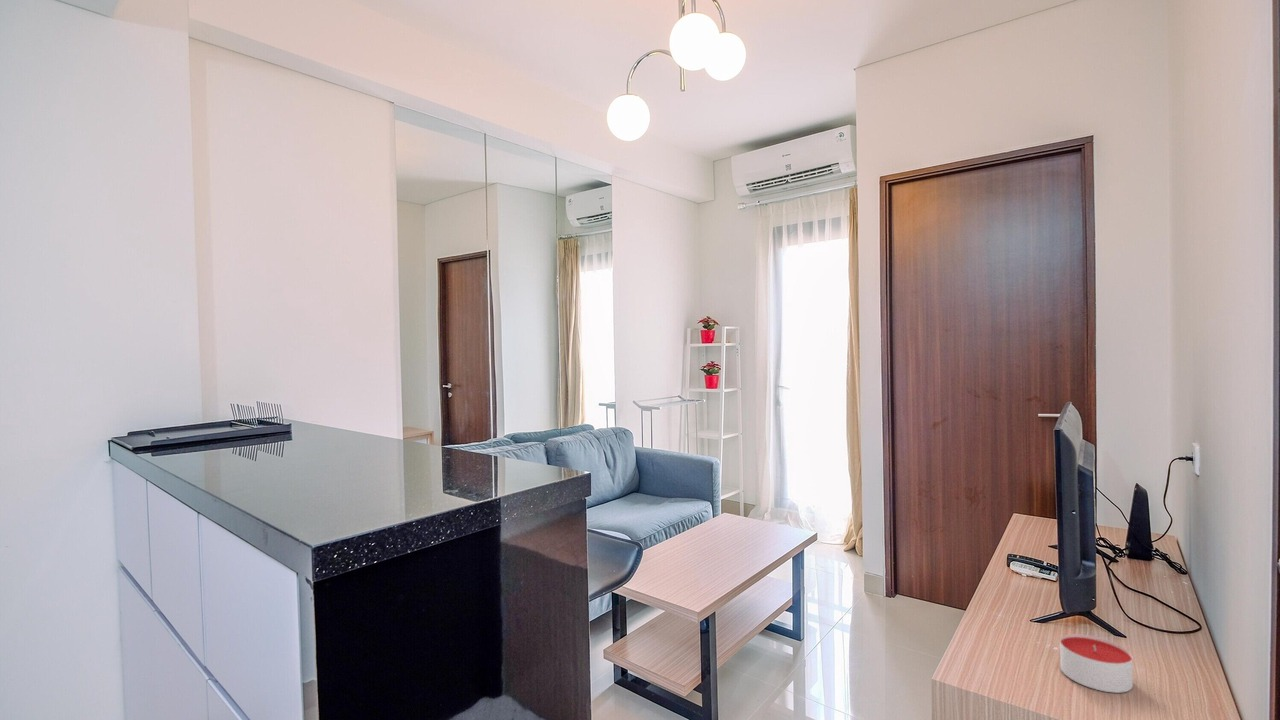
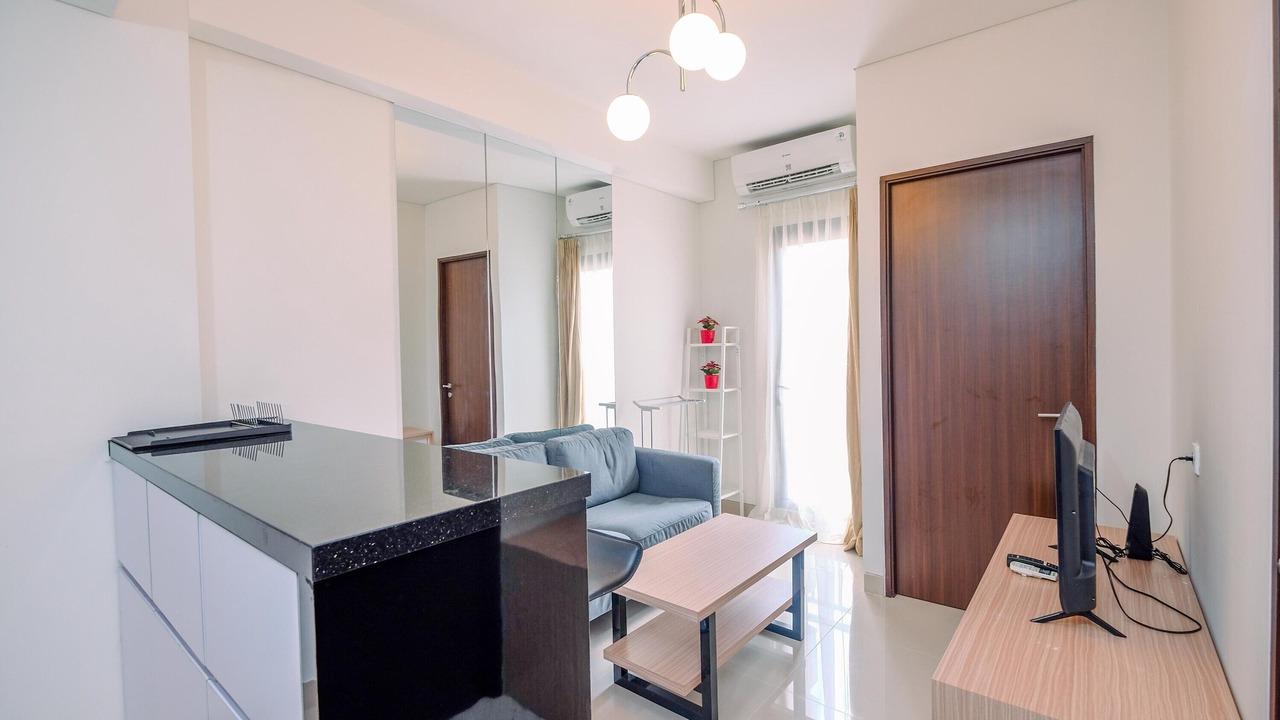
- candle [1059,633,1134,694]
